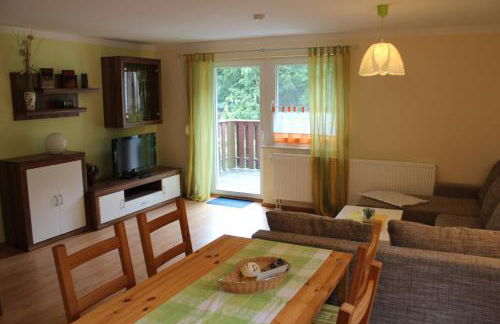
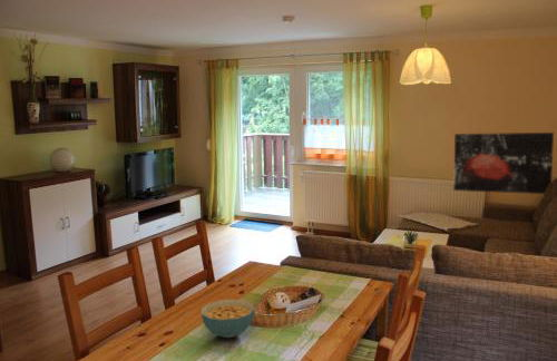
+ wall art [452,131,555,195]
+ cereal bowl [199,299,256,339]
